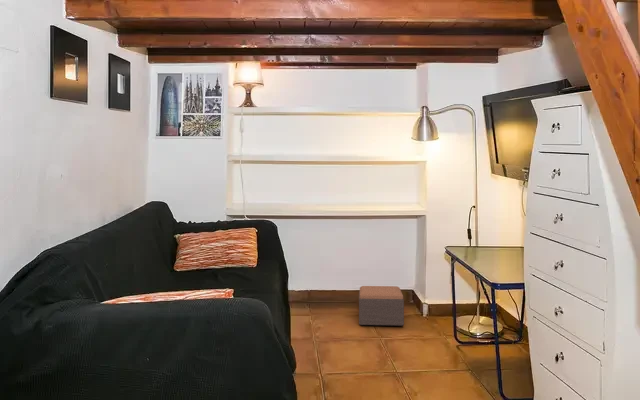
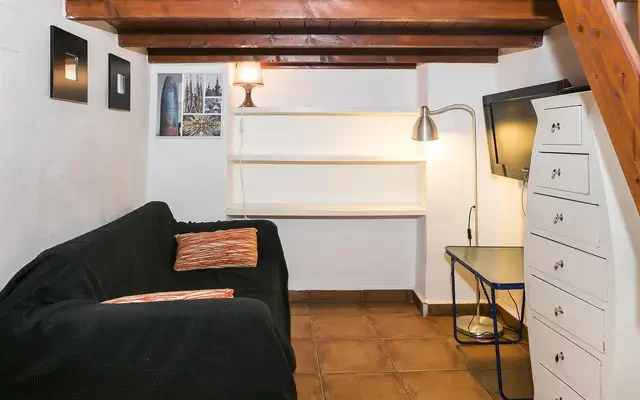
- footstool [358,285,405,327]
